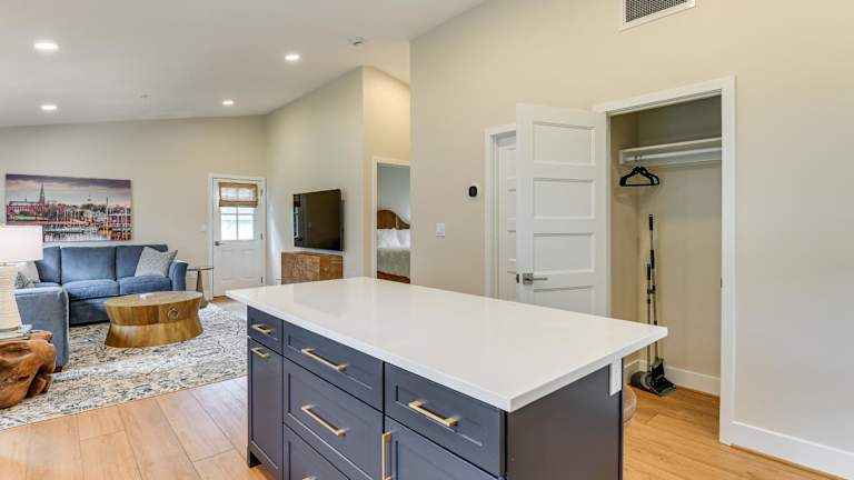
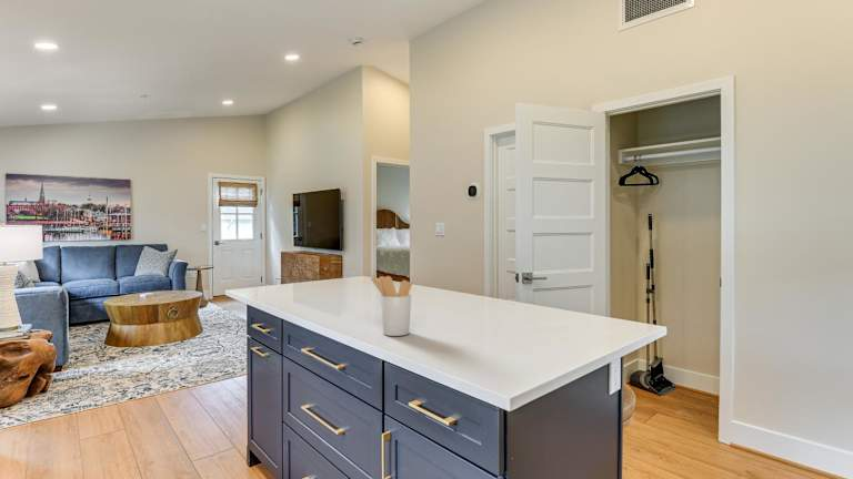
+ utensil holder [370,275,413,337]
